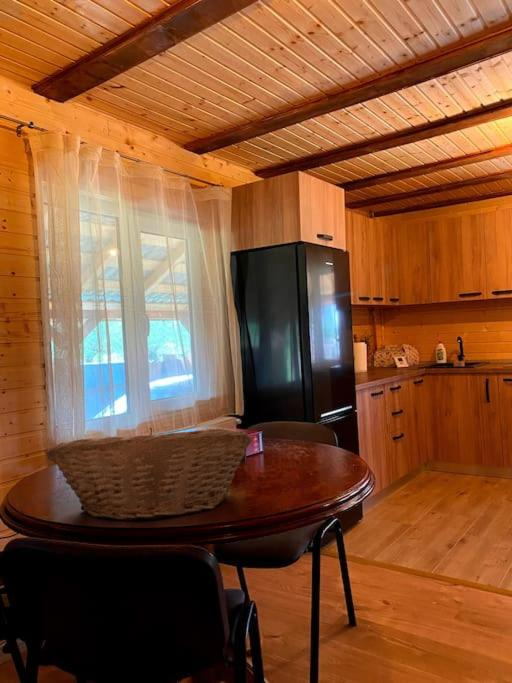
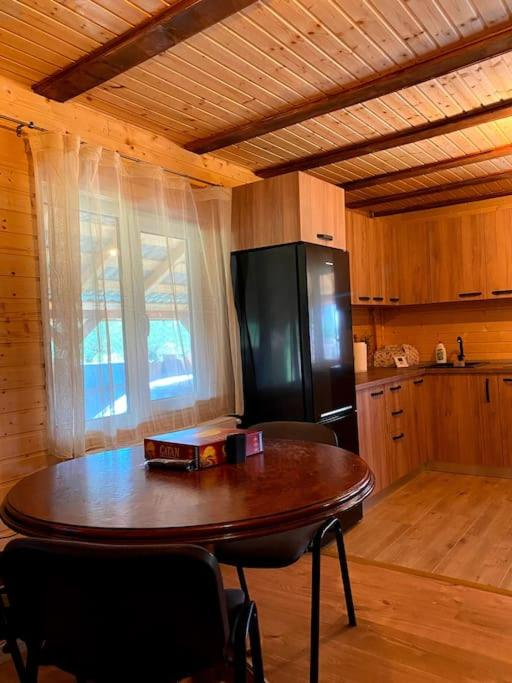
- fruit basket [45,427,252,522]
